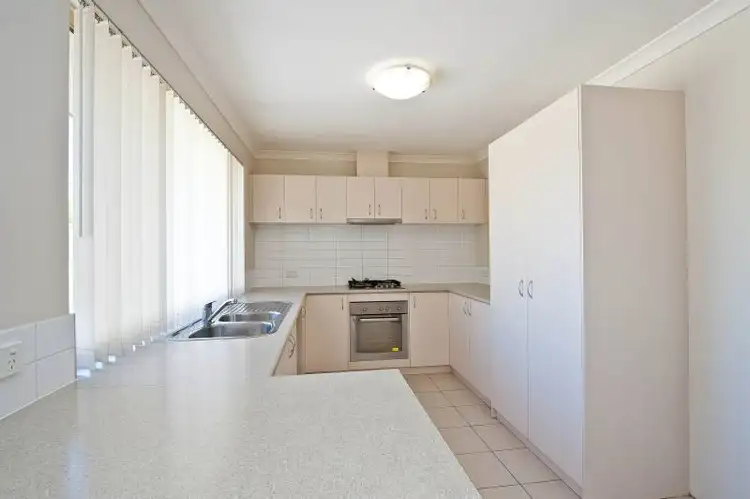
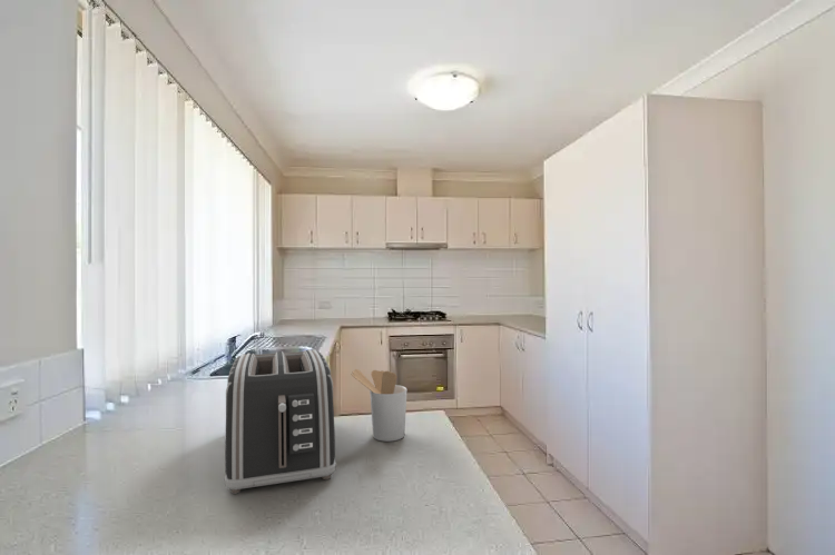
+ toaster [224,348,337,495]
+ utensil holder [351,368,407,443]
